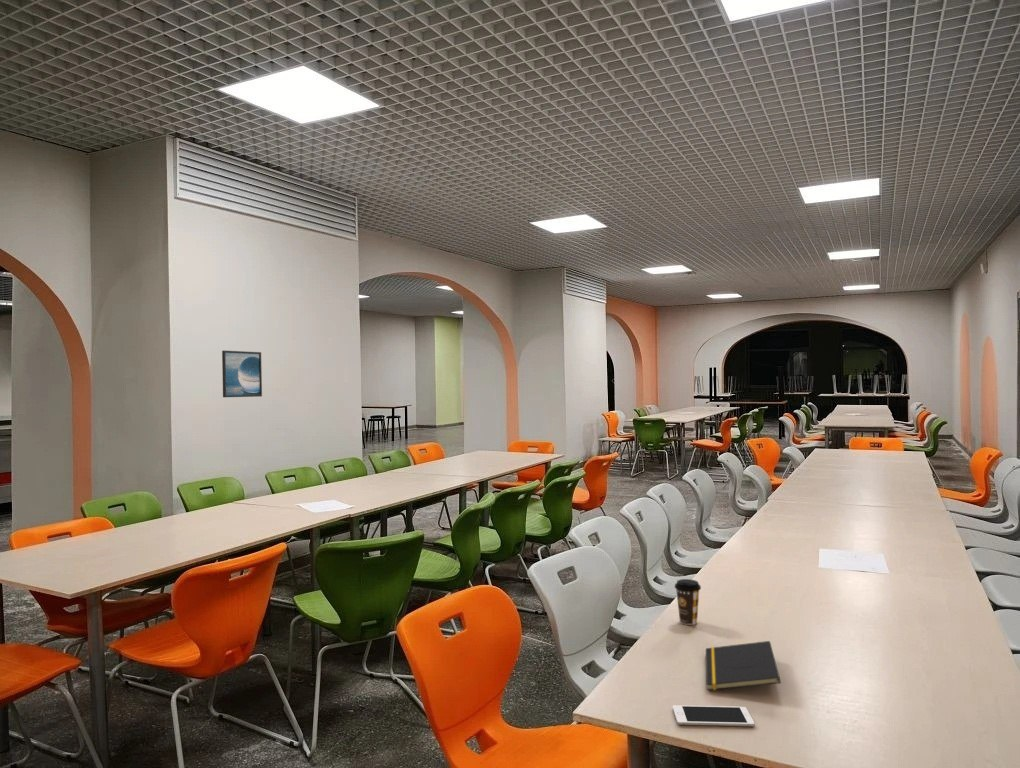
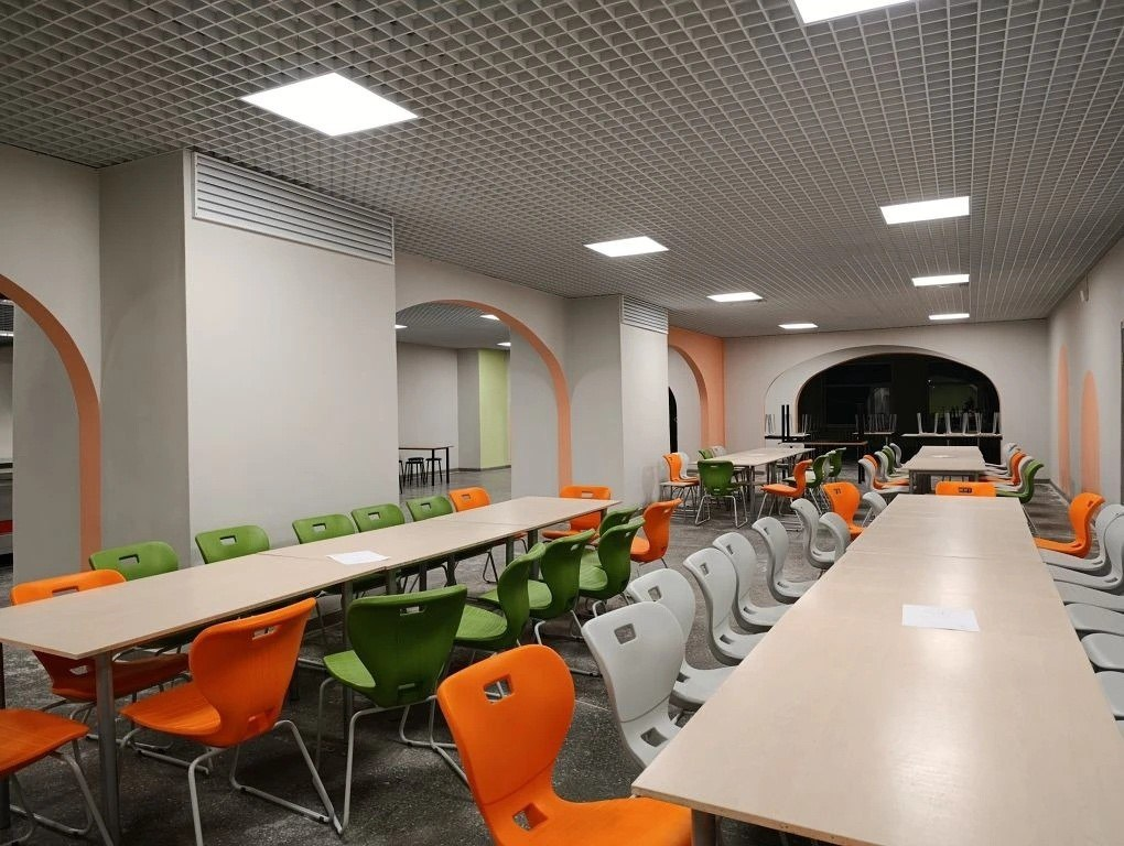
- cell phone [672,704,755,727]
- notepad [705,640,782,691]
- coffee cup [674,578,702,626]
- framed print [221,350,263,398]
